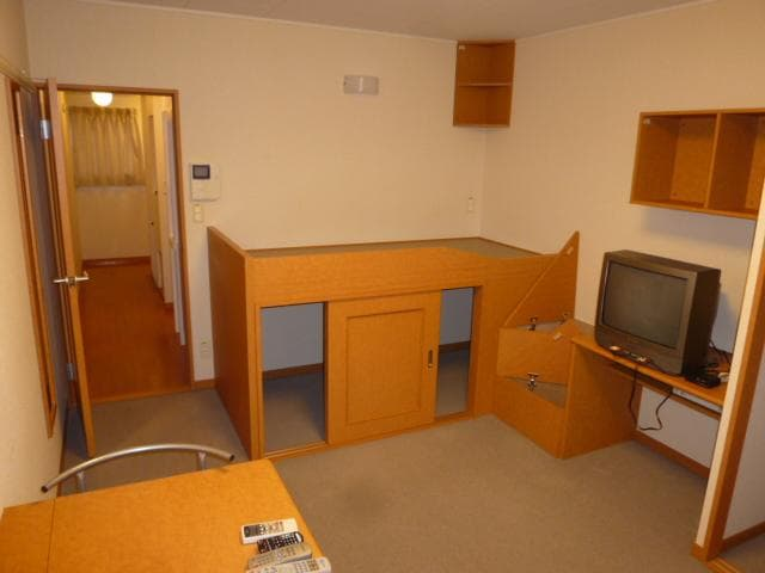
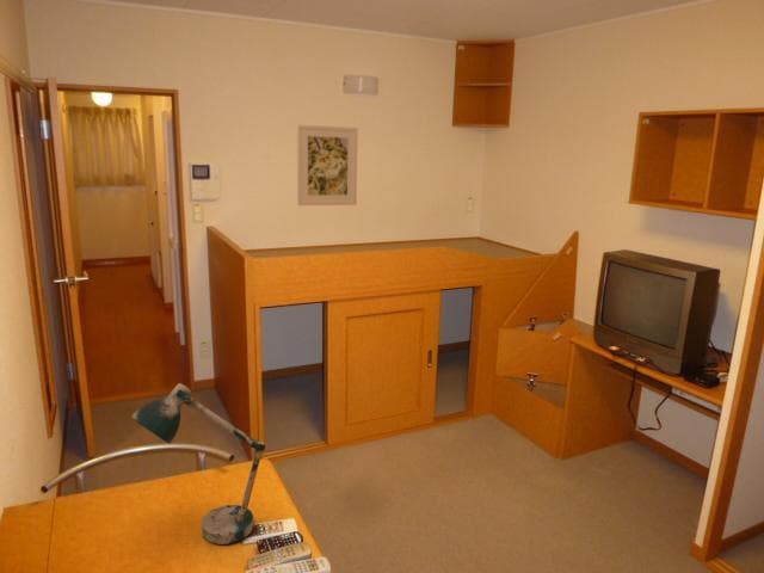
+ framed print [296,124,359,207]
+ desk lamp [130,382,266,546]
